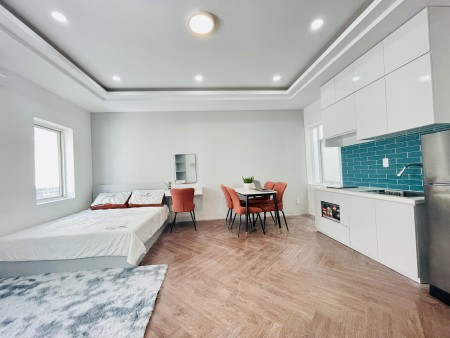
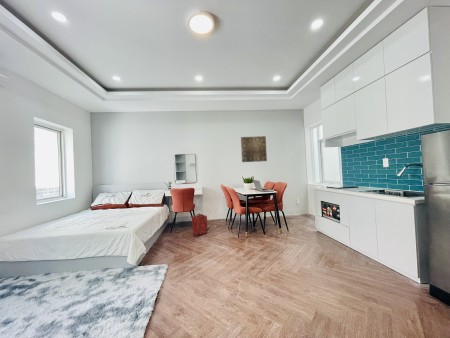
+ backpack [191,212,211,237]
+ wall art [240,135,268,163]
